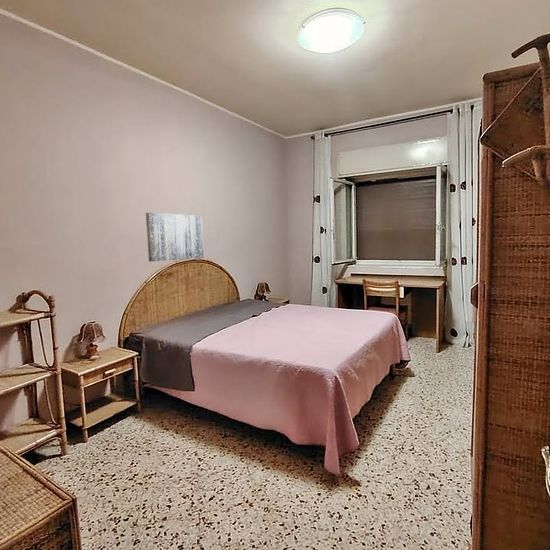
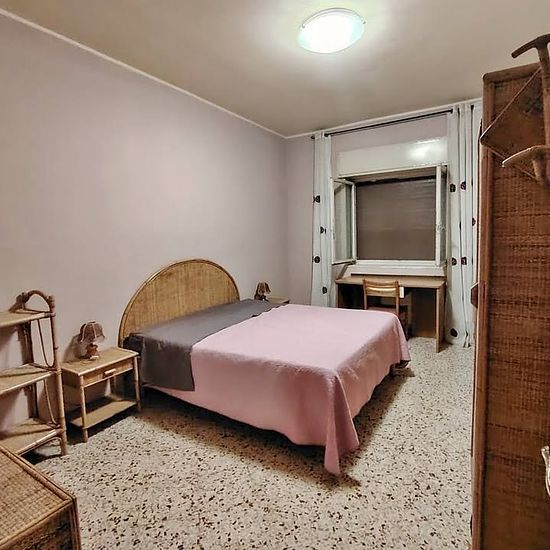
- wall art [145,212,205,263]
